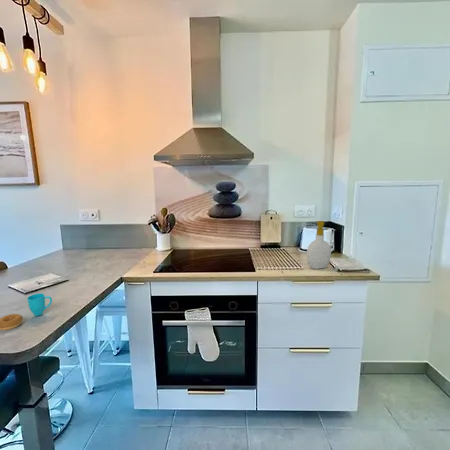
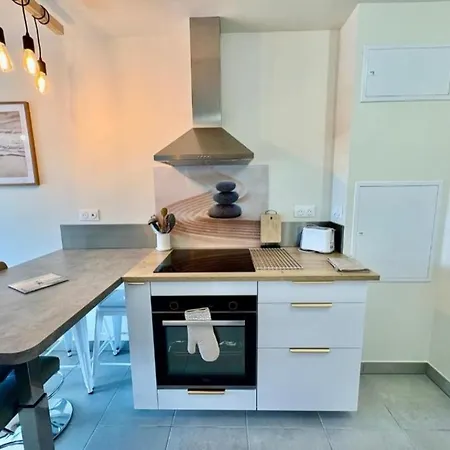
- cup [0,292,53,331]
- soap bottle [306,220,332,270]
